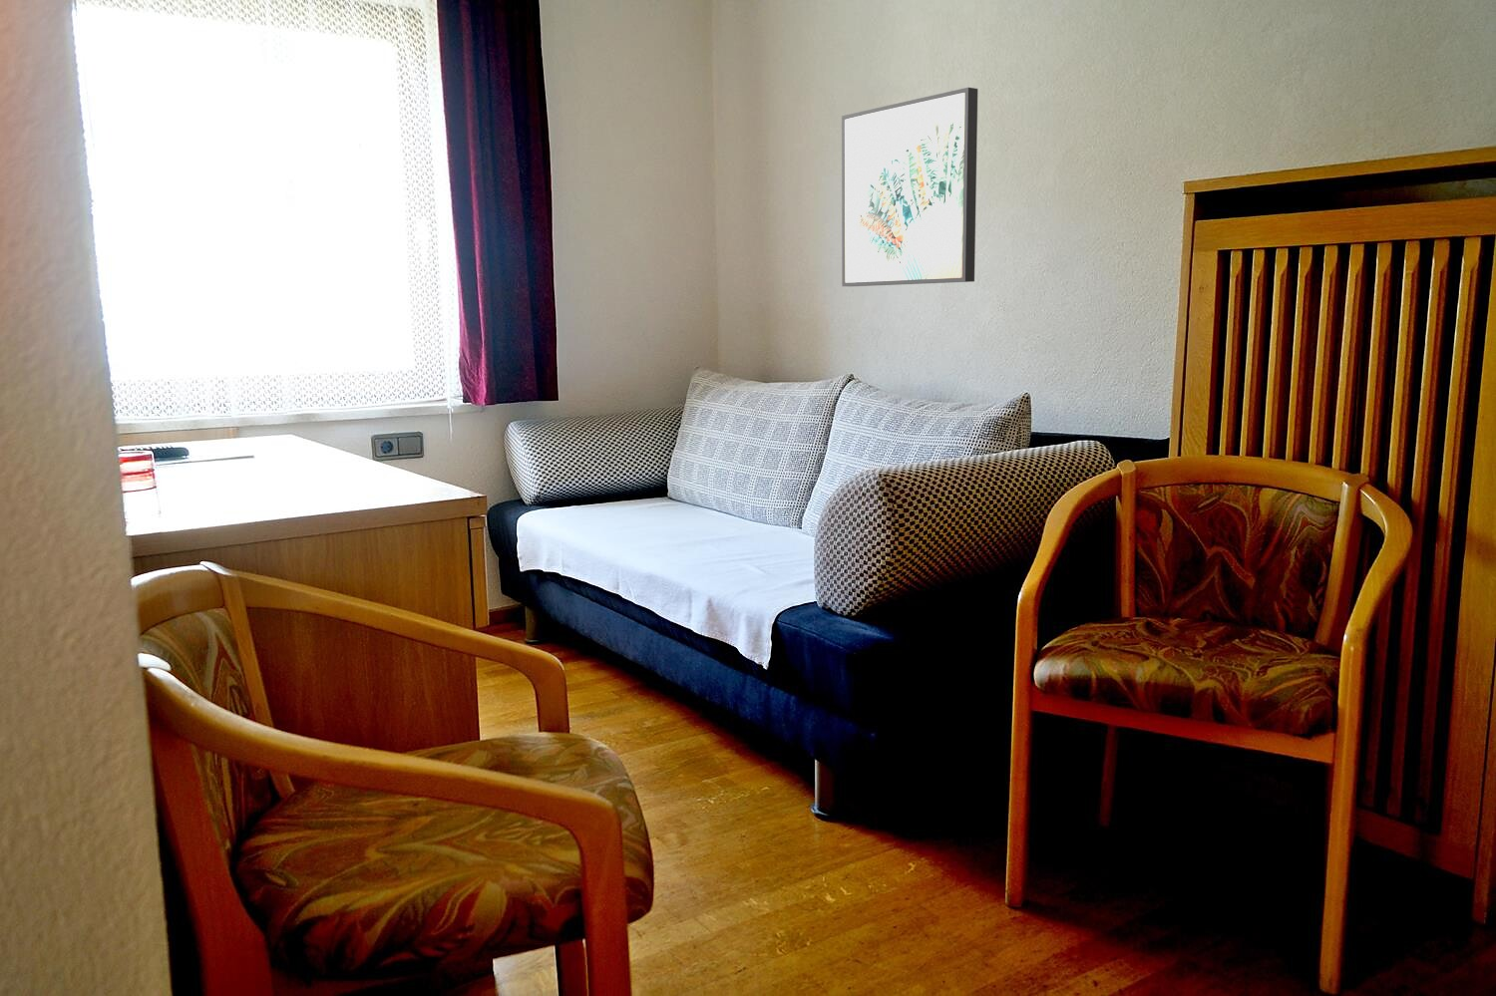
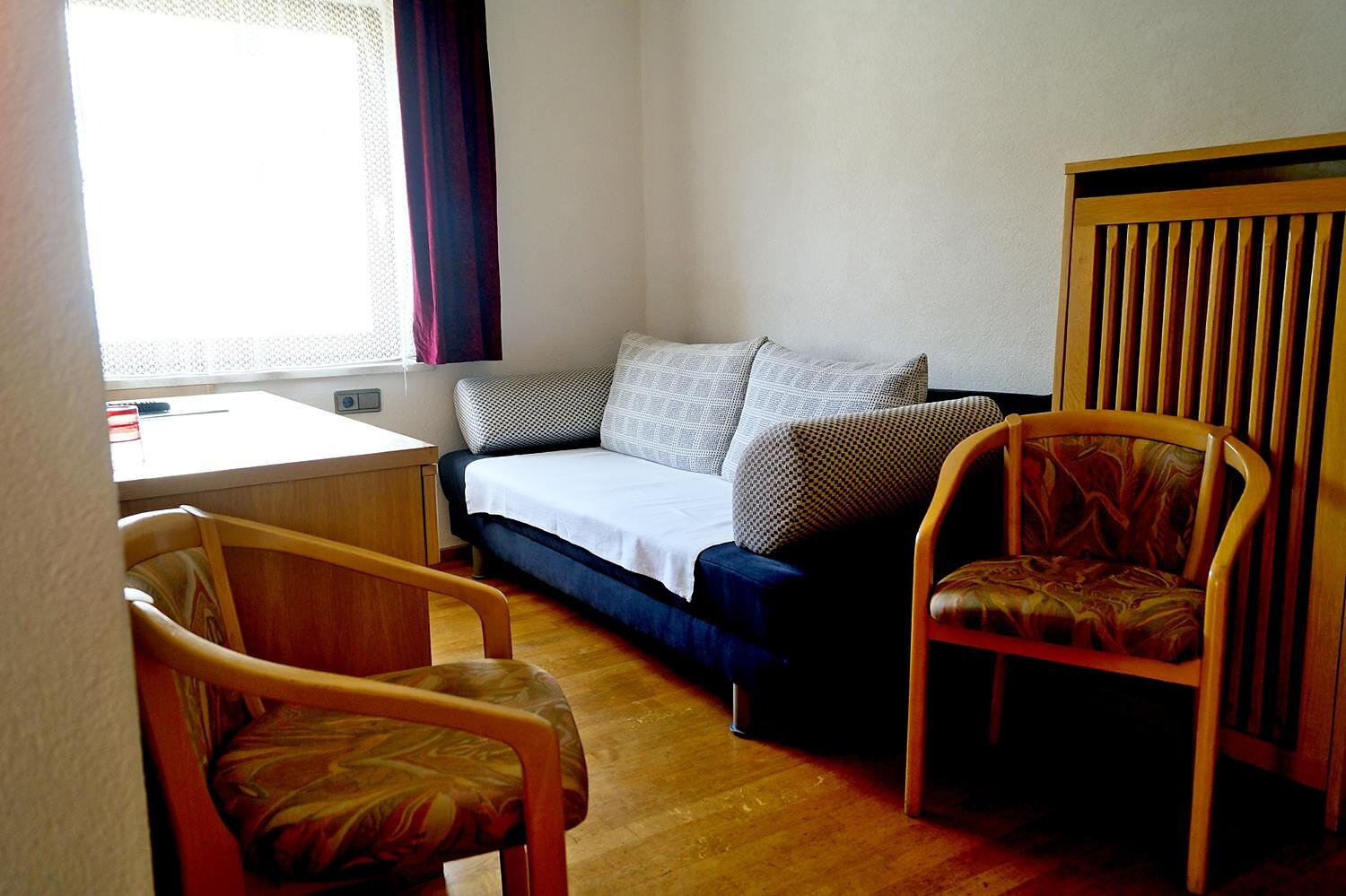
- wall art [840,87,978,287]
